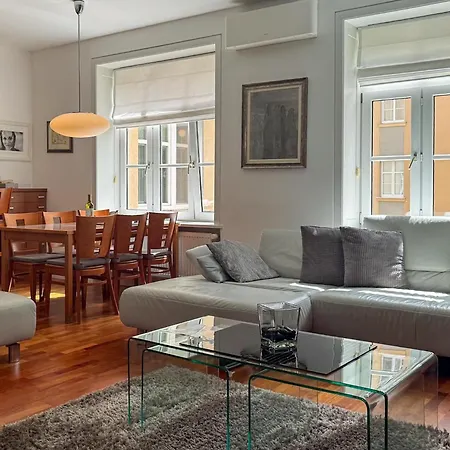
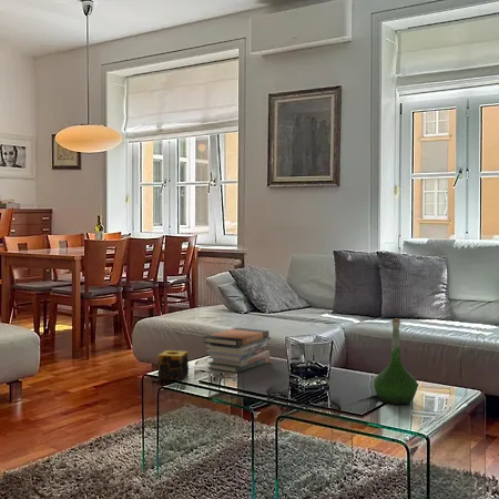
+ candle [156,349,190,381]
+ book stack [203,327,272,374]
+ vase [373,317,419,406]
